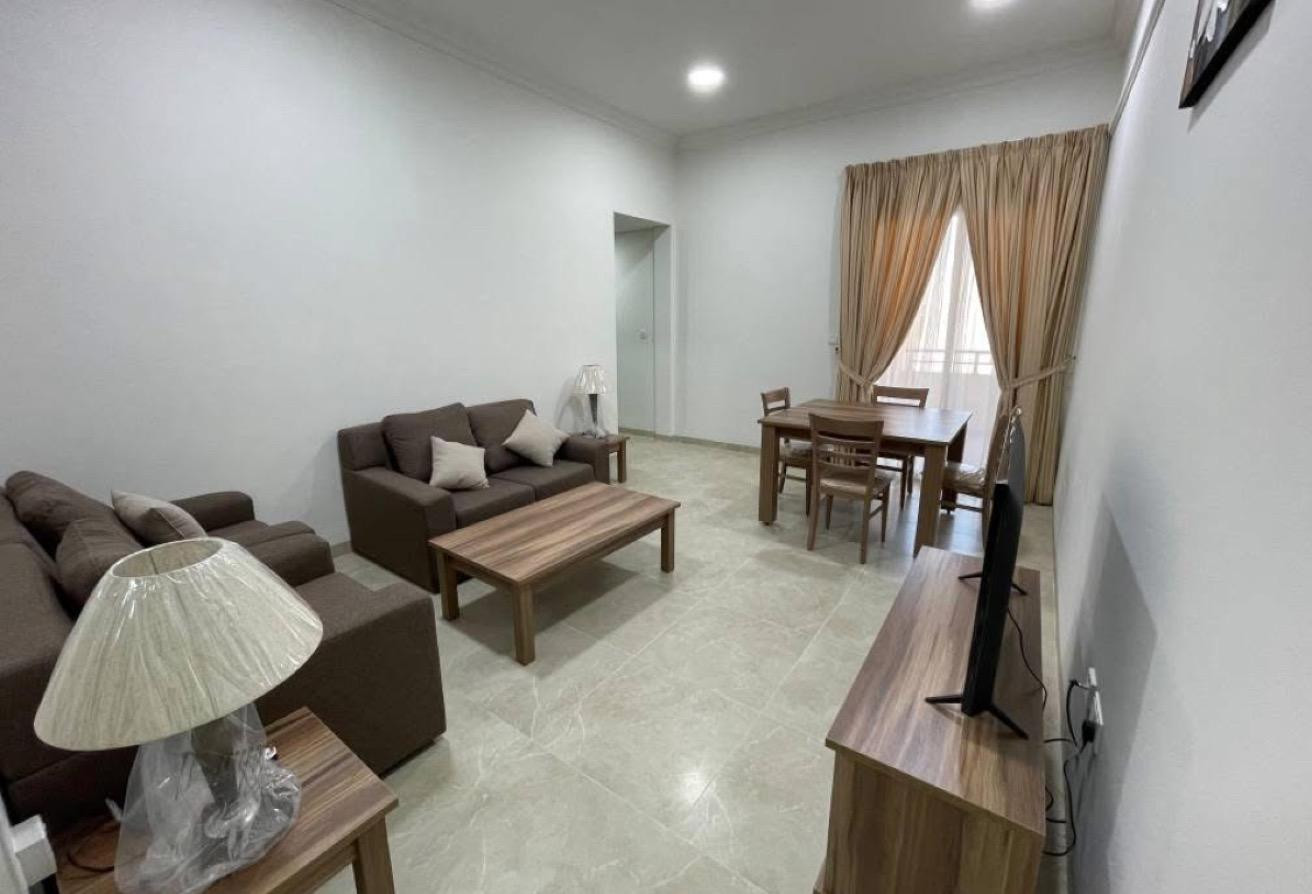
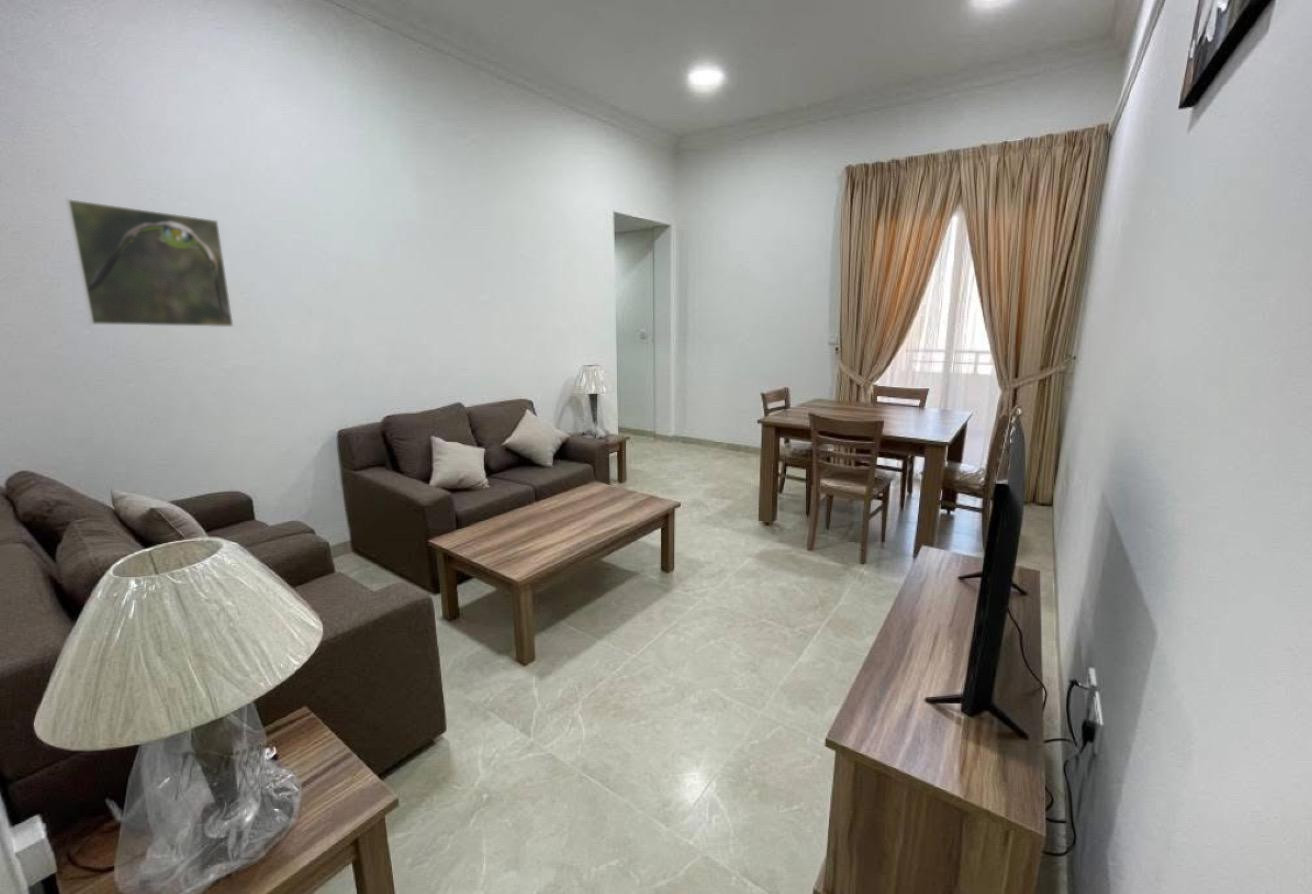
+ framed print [65,198,235,328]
